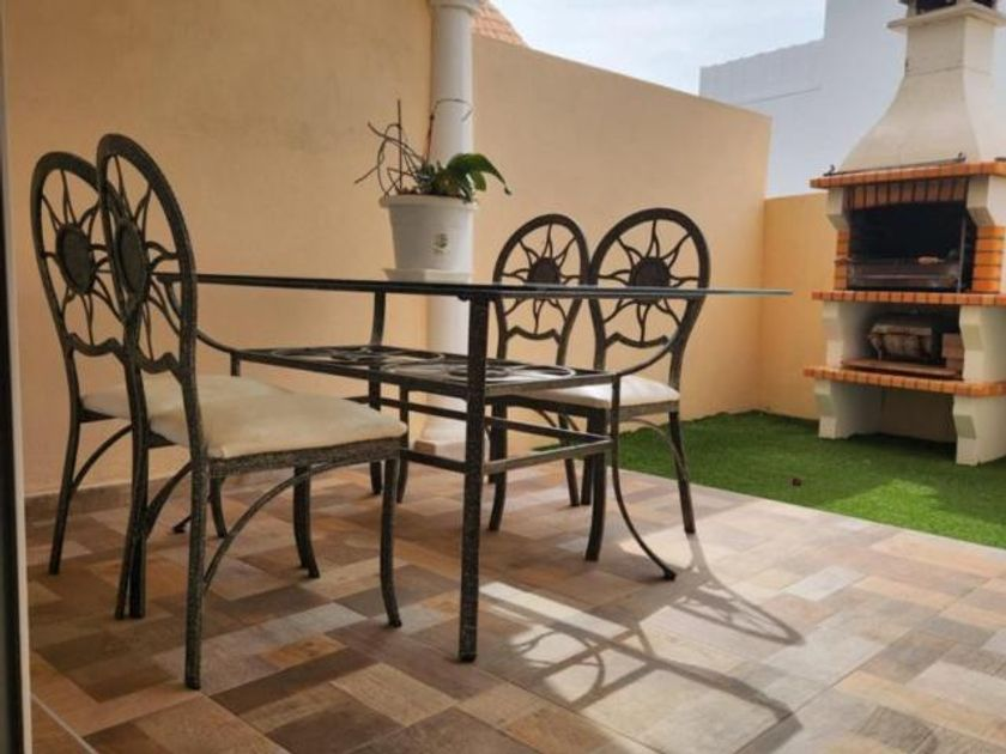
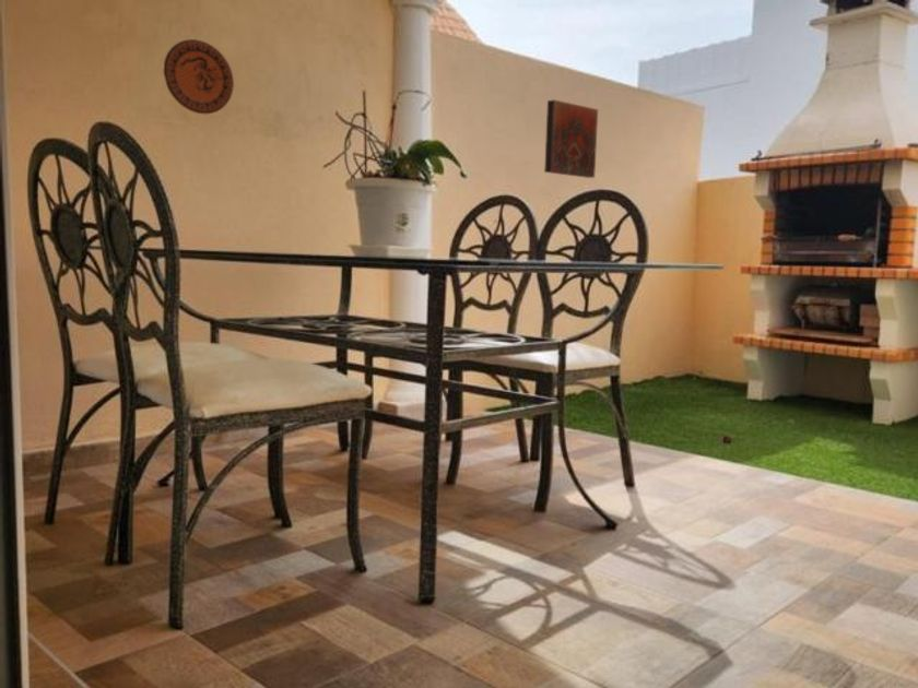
+ decorative plate [163,38,235,115]
+ decorative tile [543,98,599,179]
